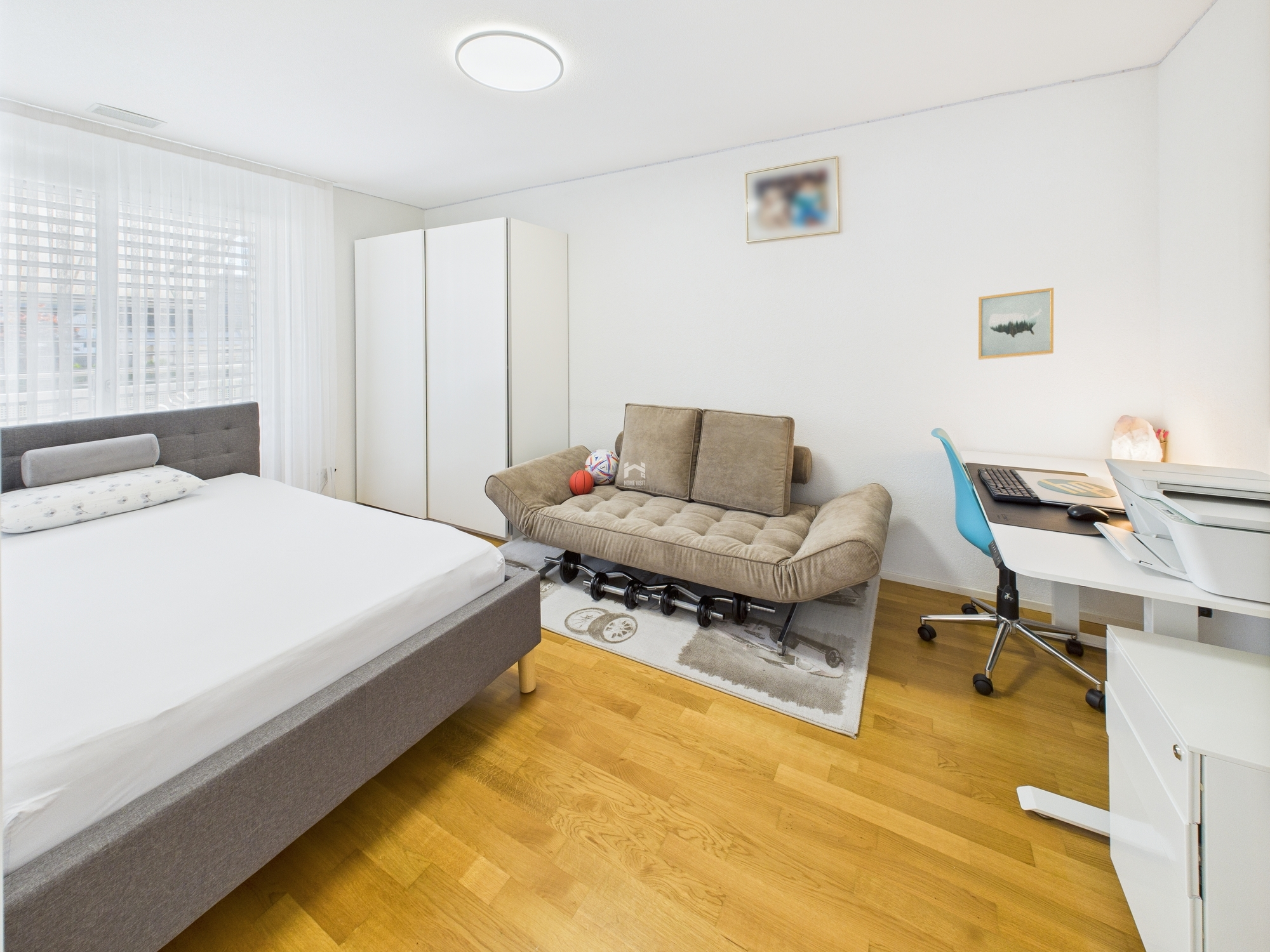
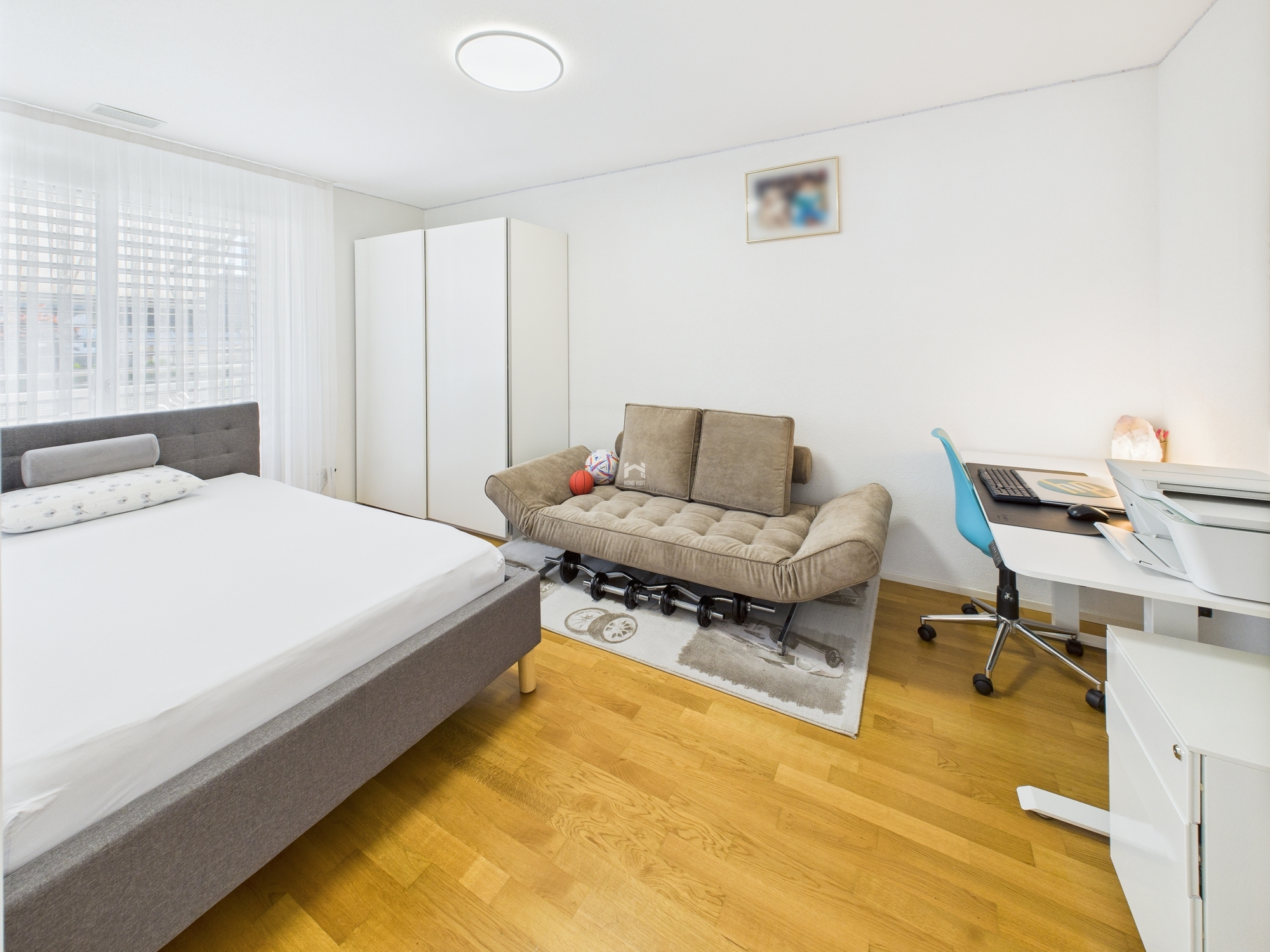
- wall art [978,287,1054,360]
